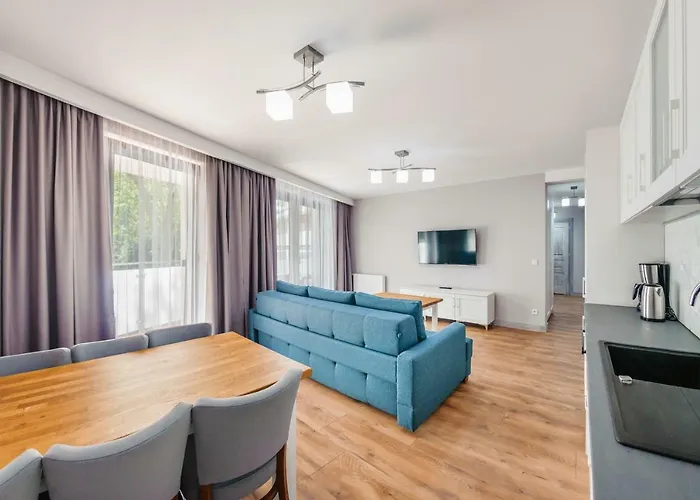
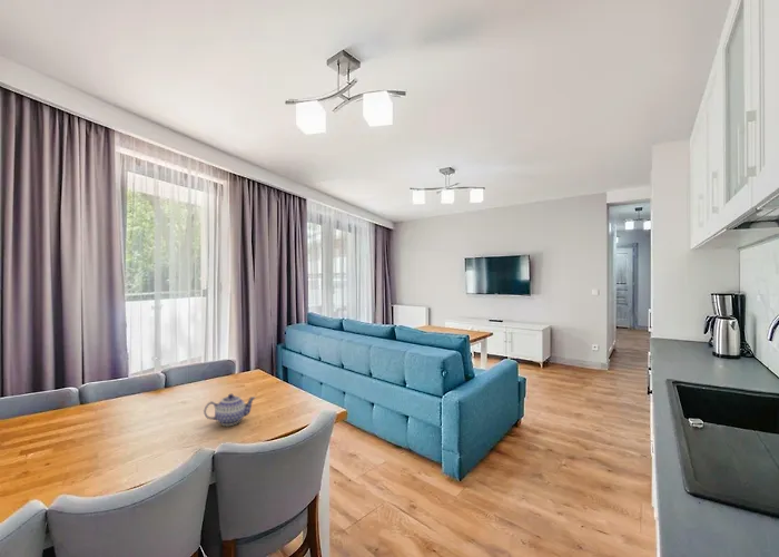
+ teapot [203,392,257,427]
